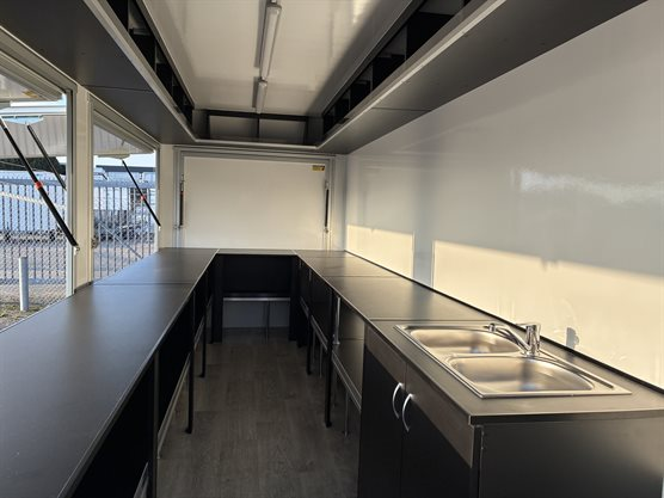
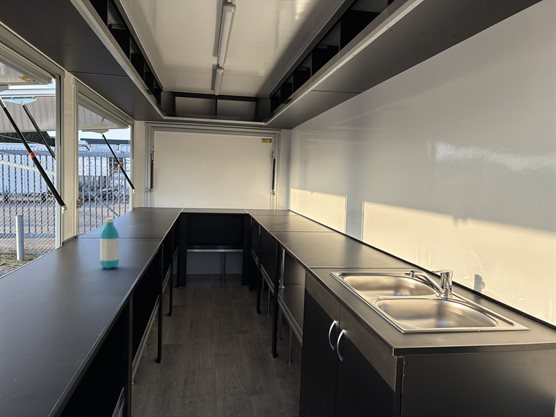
+ water bottle [99,217,120,270]
